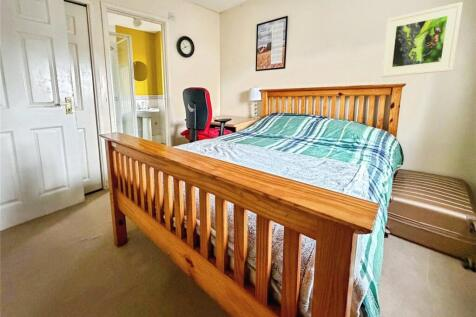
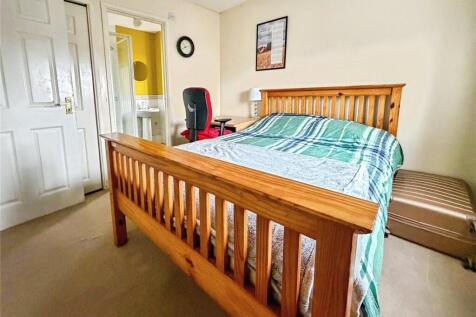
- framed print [380,1,464,78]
